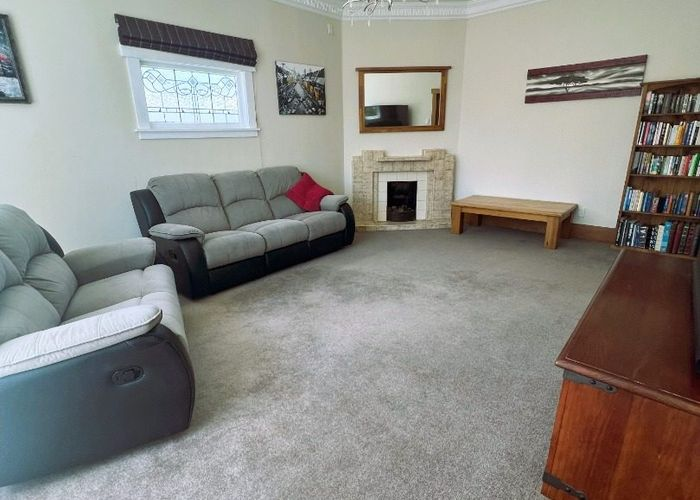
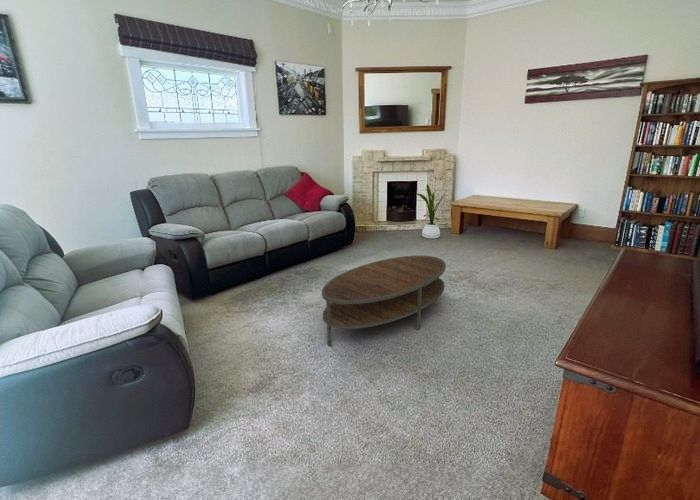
+ coffee table [321,255,447,347]
+ house plant [415,184,447,240]
